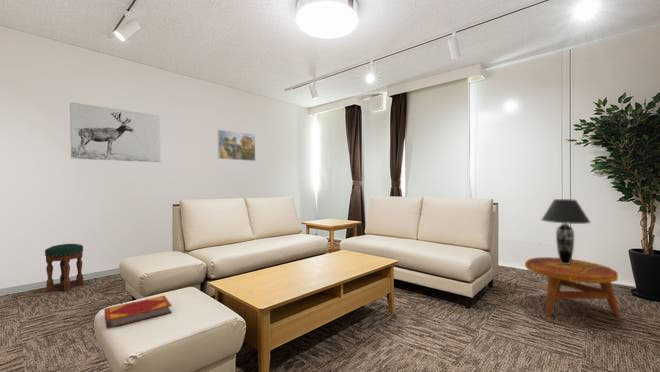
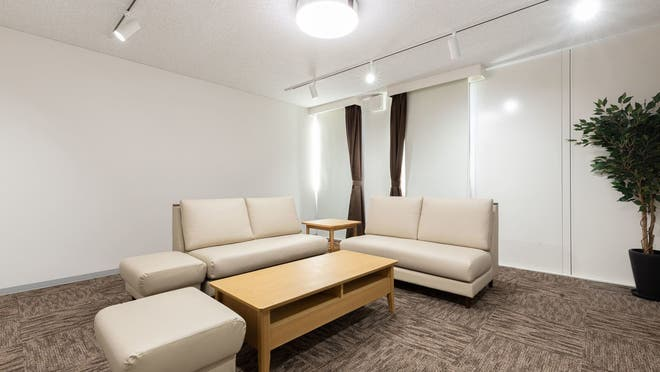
- side table [524,256,621,317]
- hardback book [104,295,173,330]
- table lamp [540,198,592,264]
- wall art [69,101,161,163]
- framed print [216,129,256,162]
- stool [44,243,84,293]
